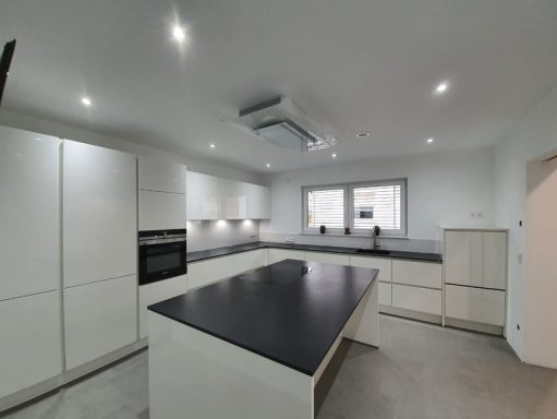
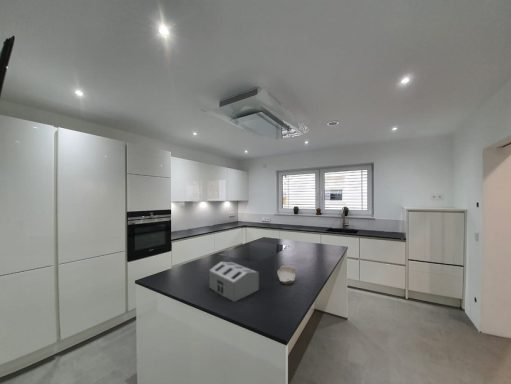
+ bowl [276,265,296,285]
+ toaster [208,261,260,303]
